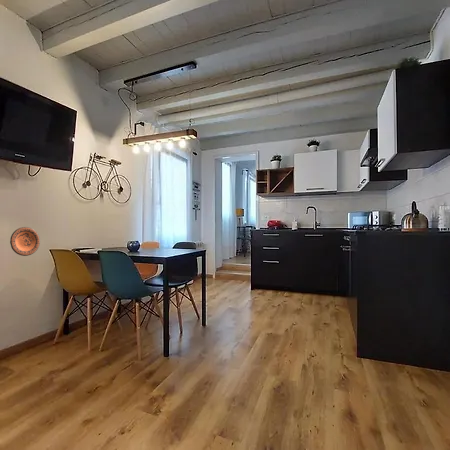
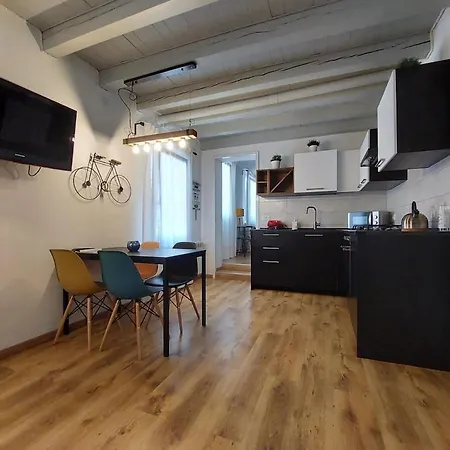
- decorative plate [9,226,41,257]
